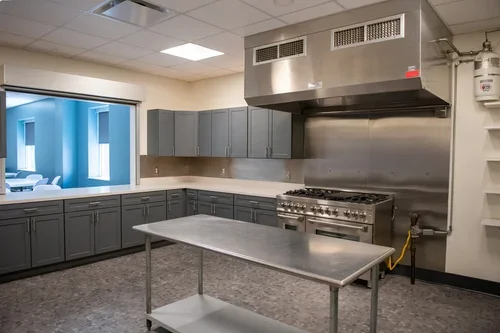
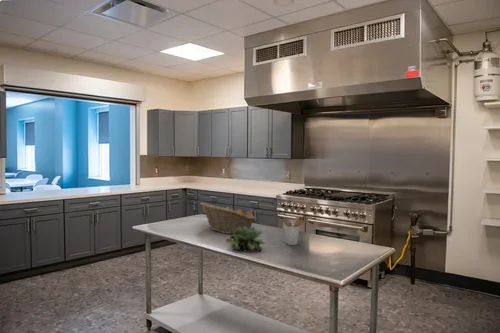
+ fruit basket [199,201,257,235]
+ utensil holder [284,215,307,246]
+ succulent plant [224,226,267,252]
